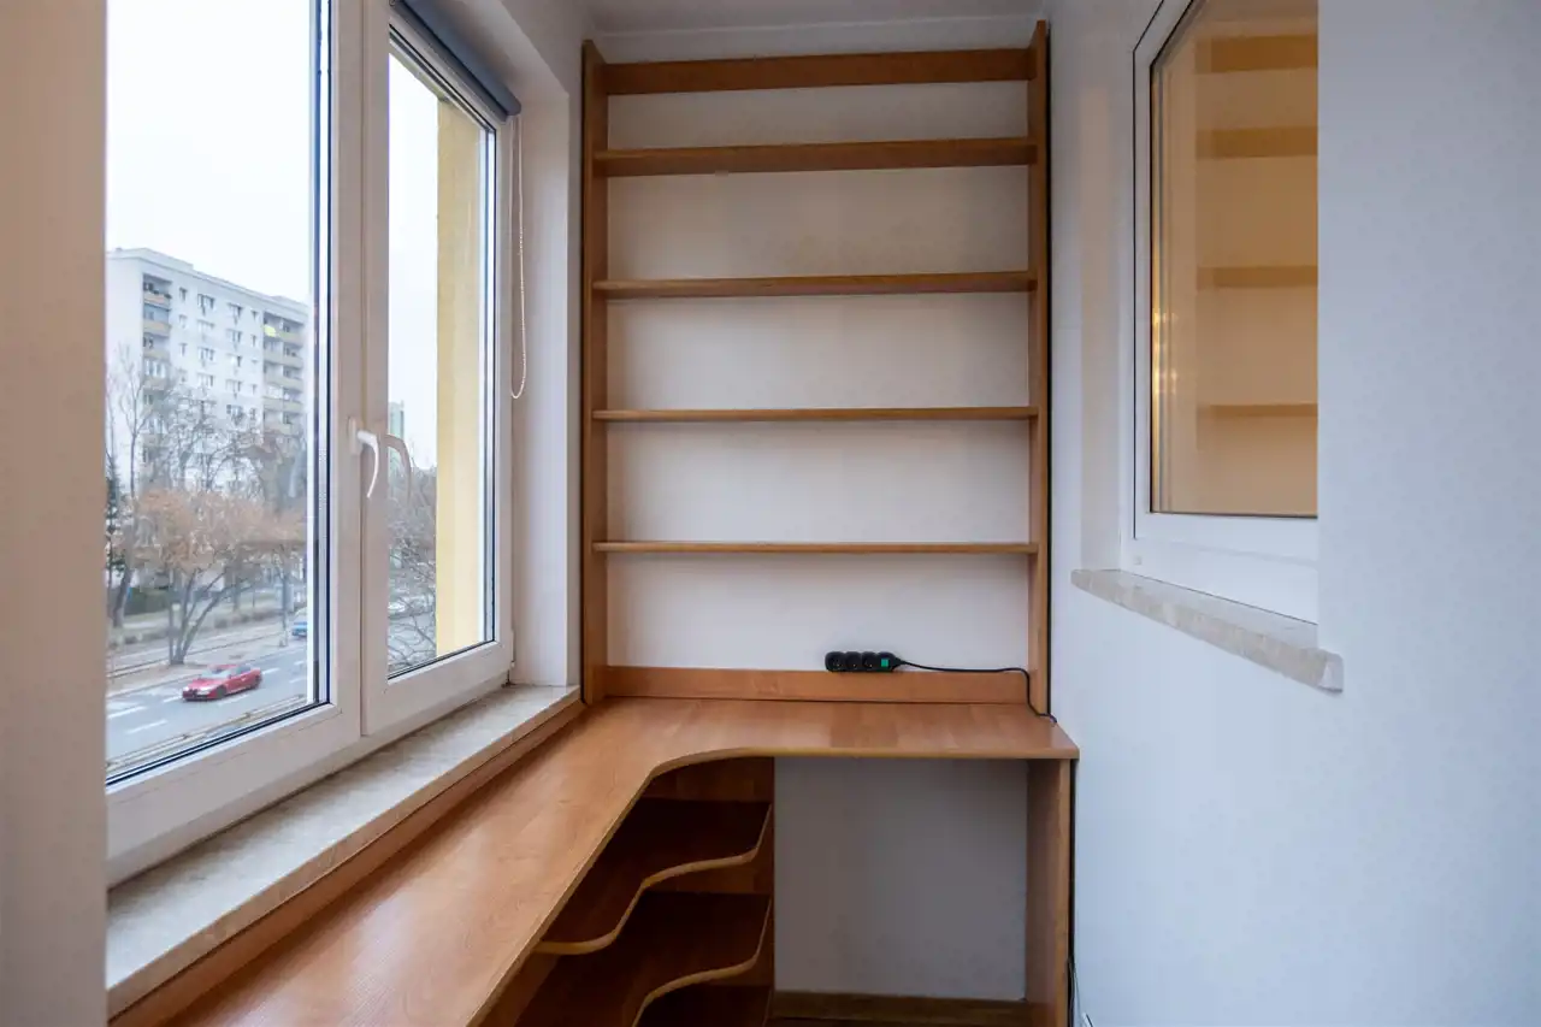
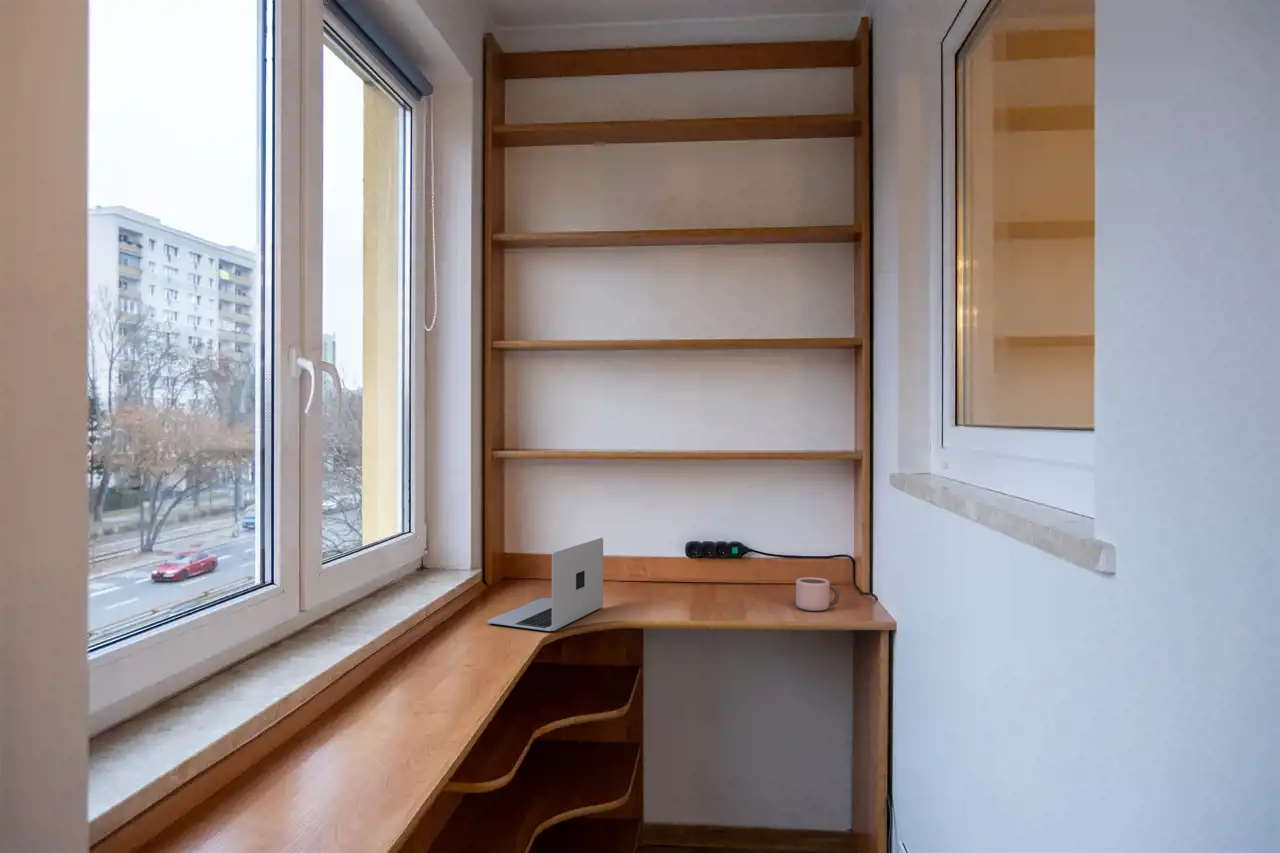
+ laptop [486,537,604,632]
+ mug [795,576,841,612]
